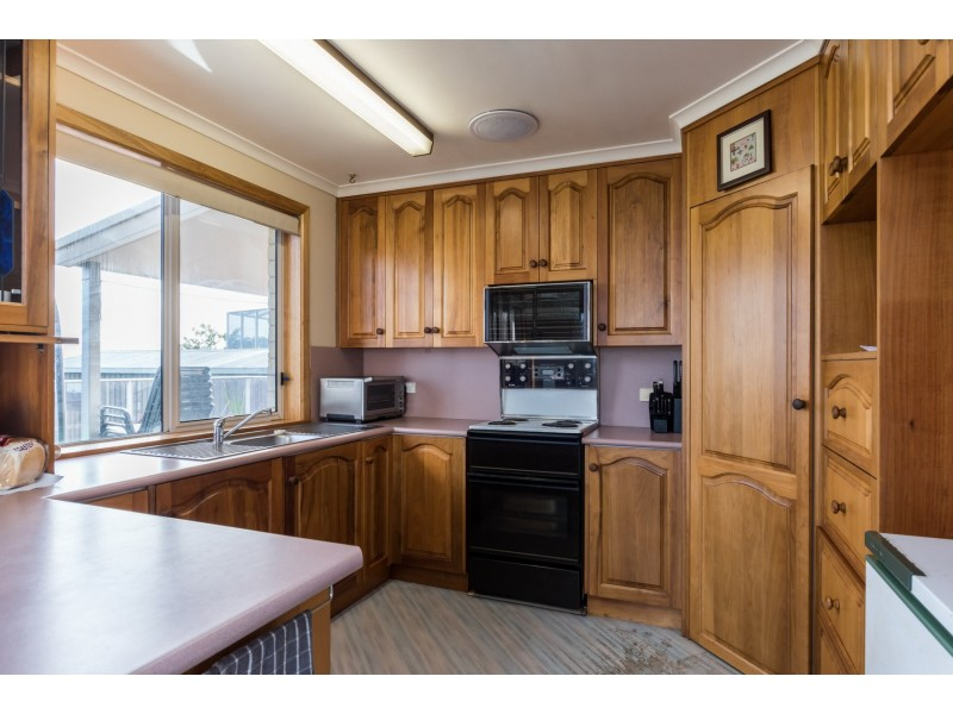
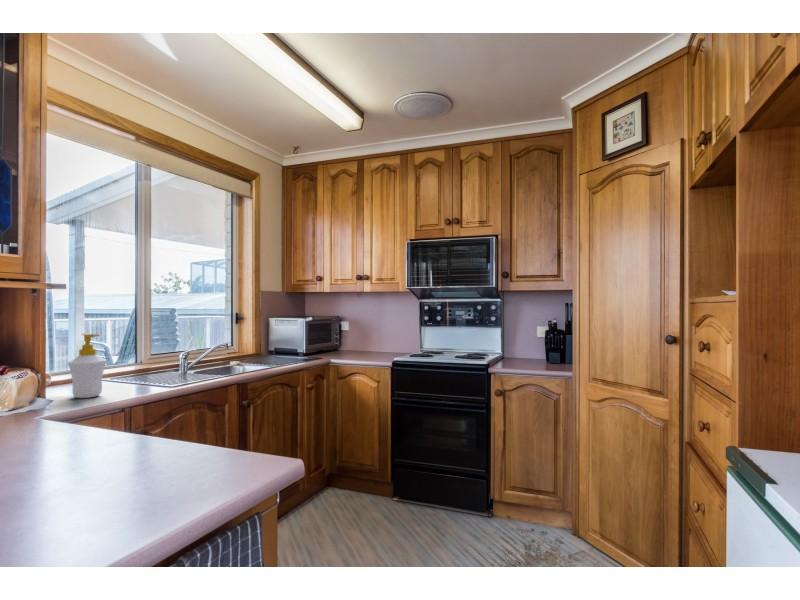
+ soap bottle [67,333,108,399]
